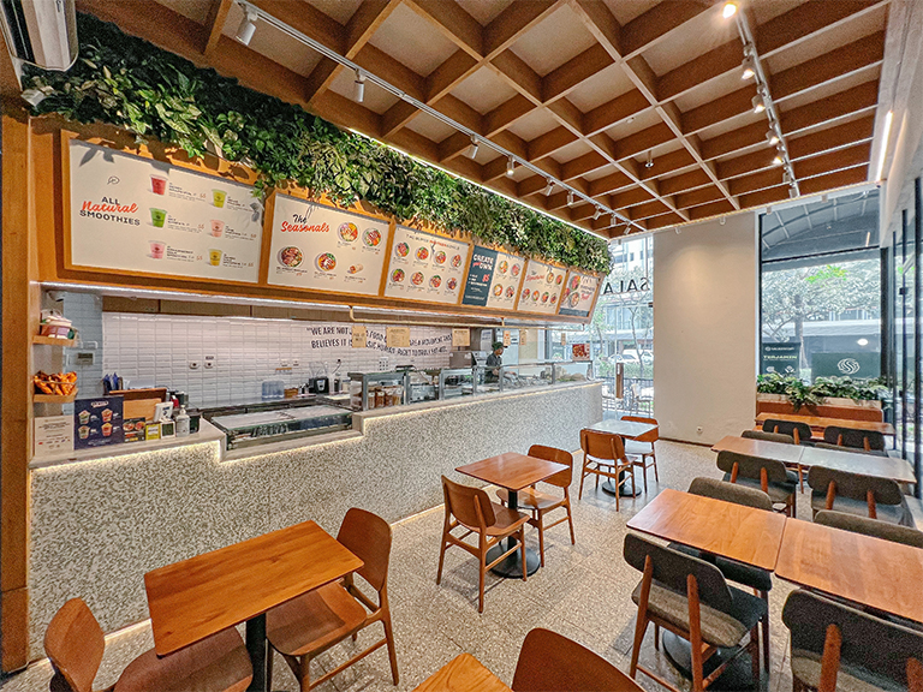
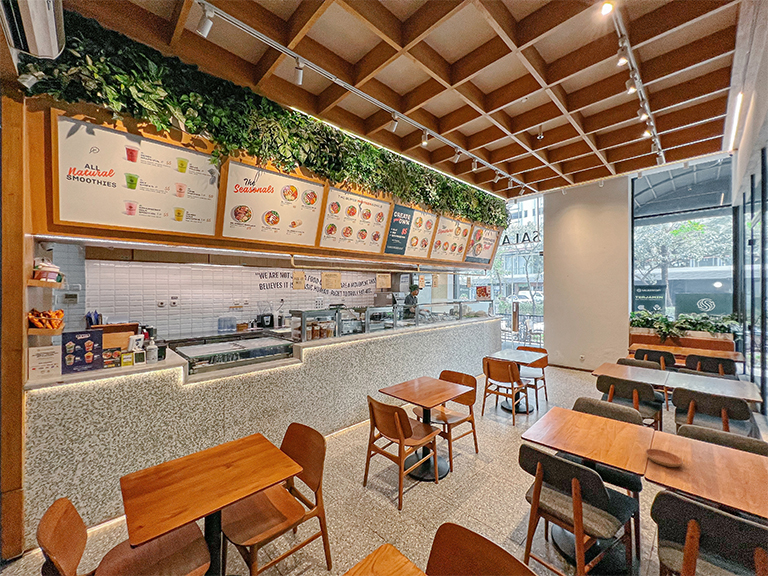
+ saucer [644,448,684,468]
